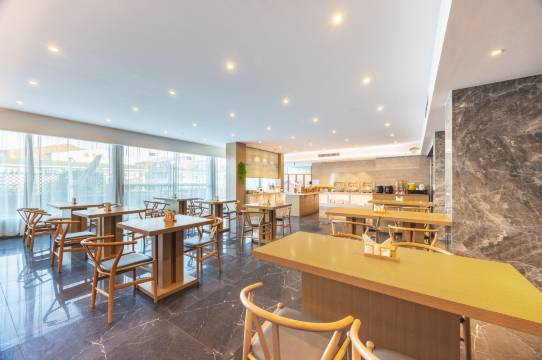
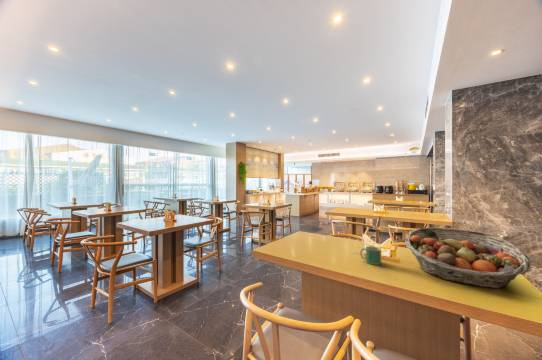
+ mug [359,245,382,266]
+ fruit basket [404,227,532,289]
